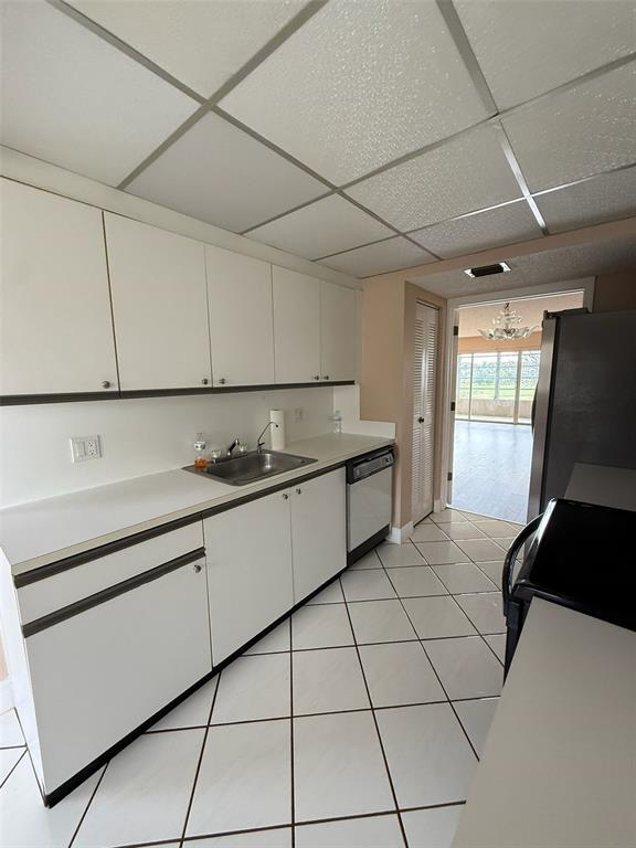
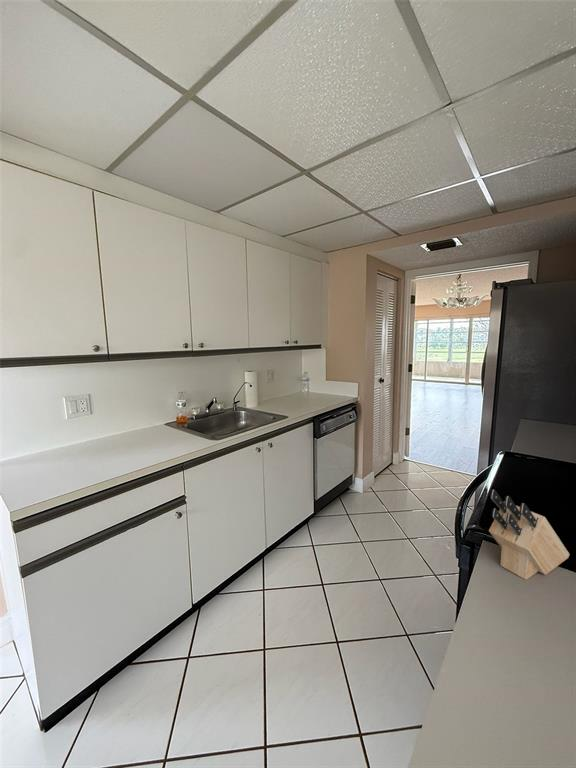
+ knife block [488,488,571,581]
